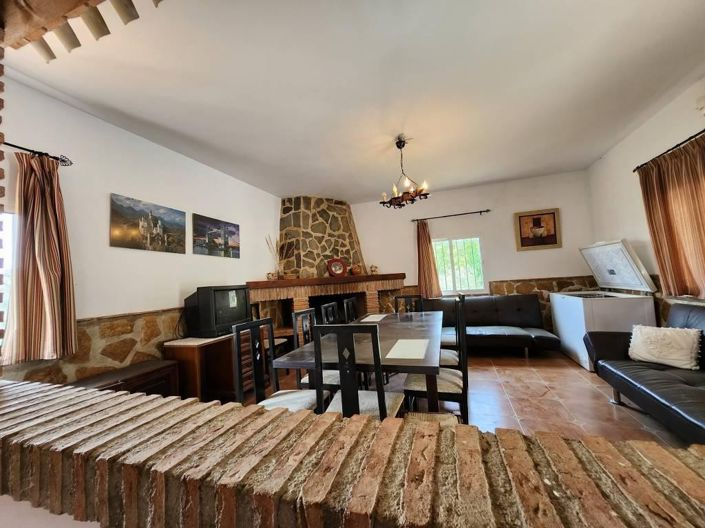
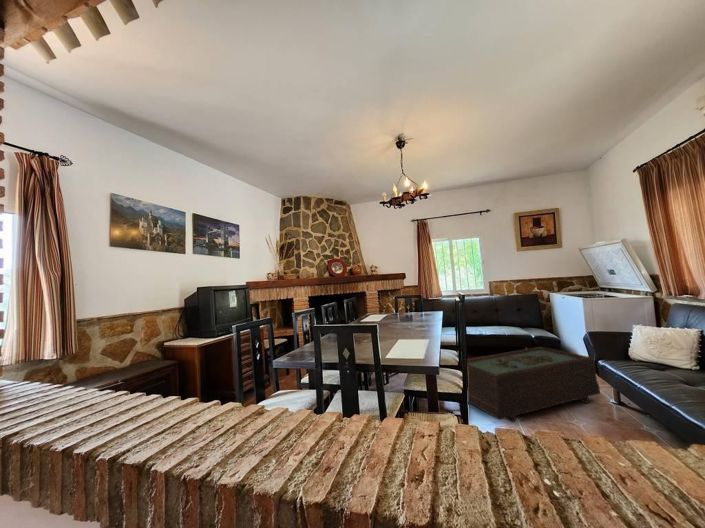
+ coffee table [466,346,601,423]
